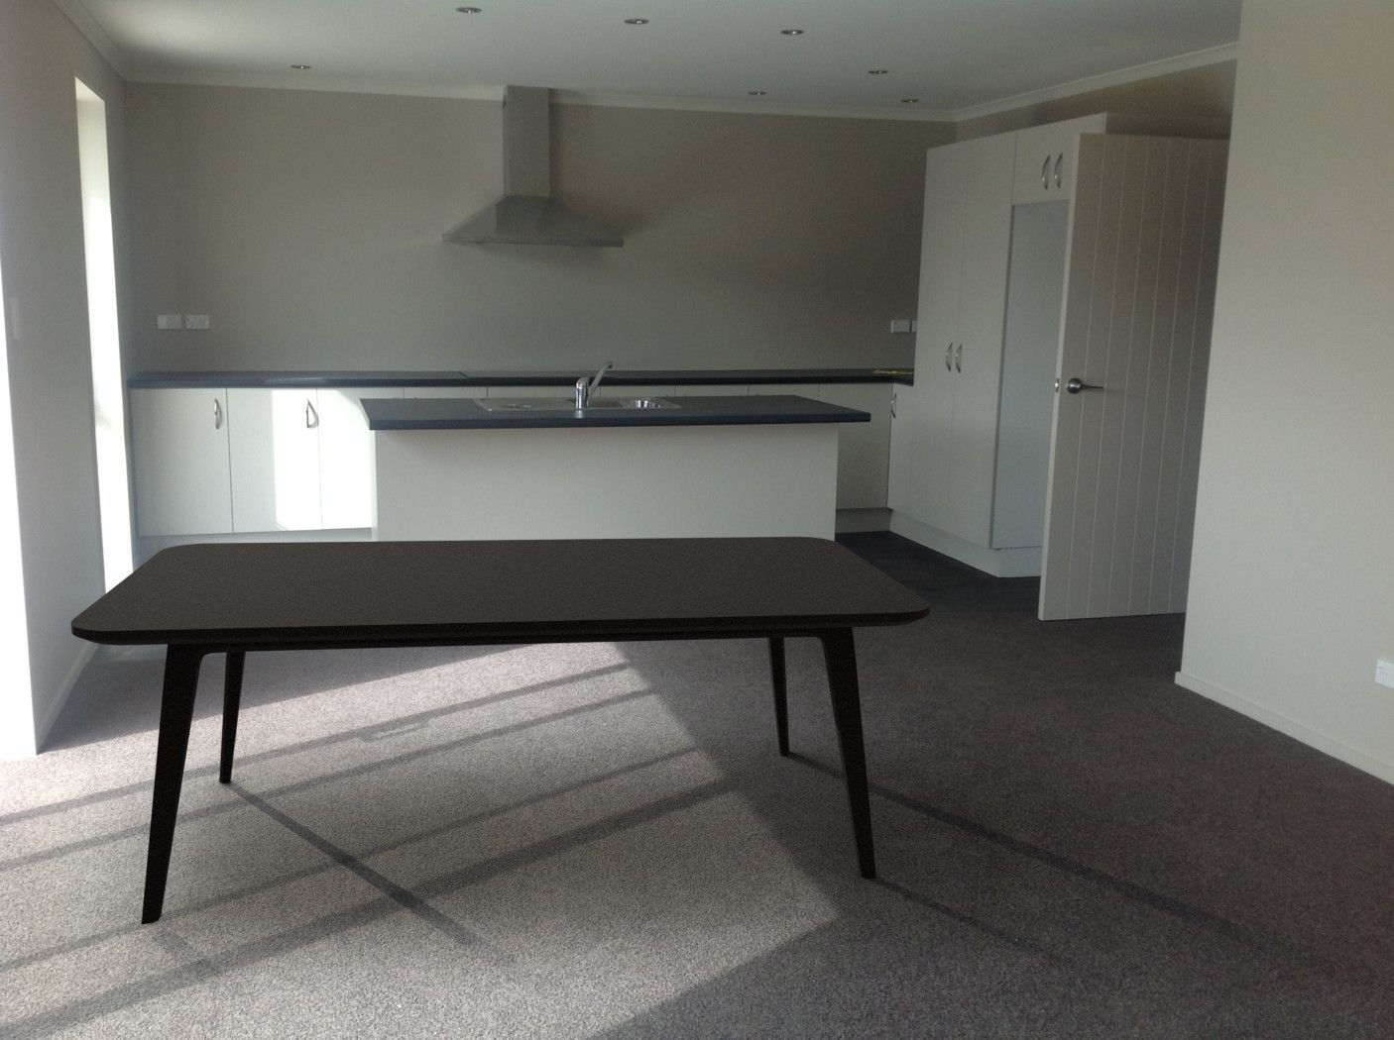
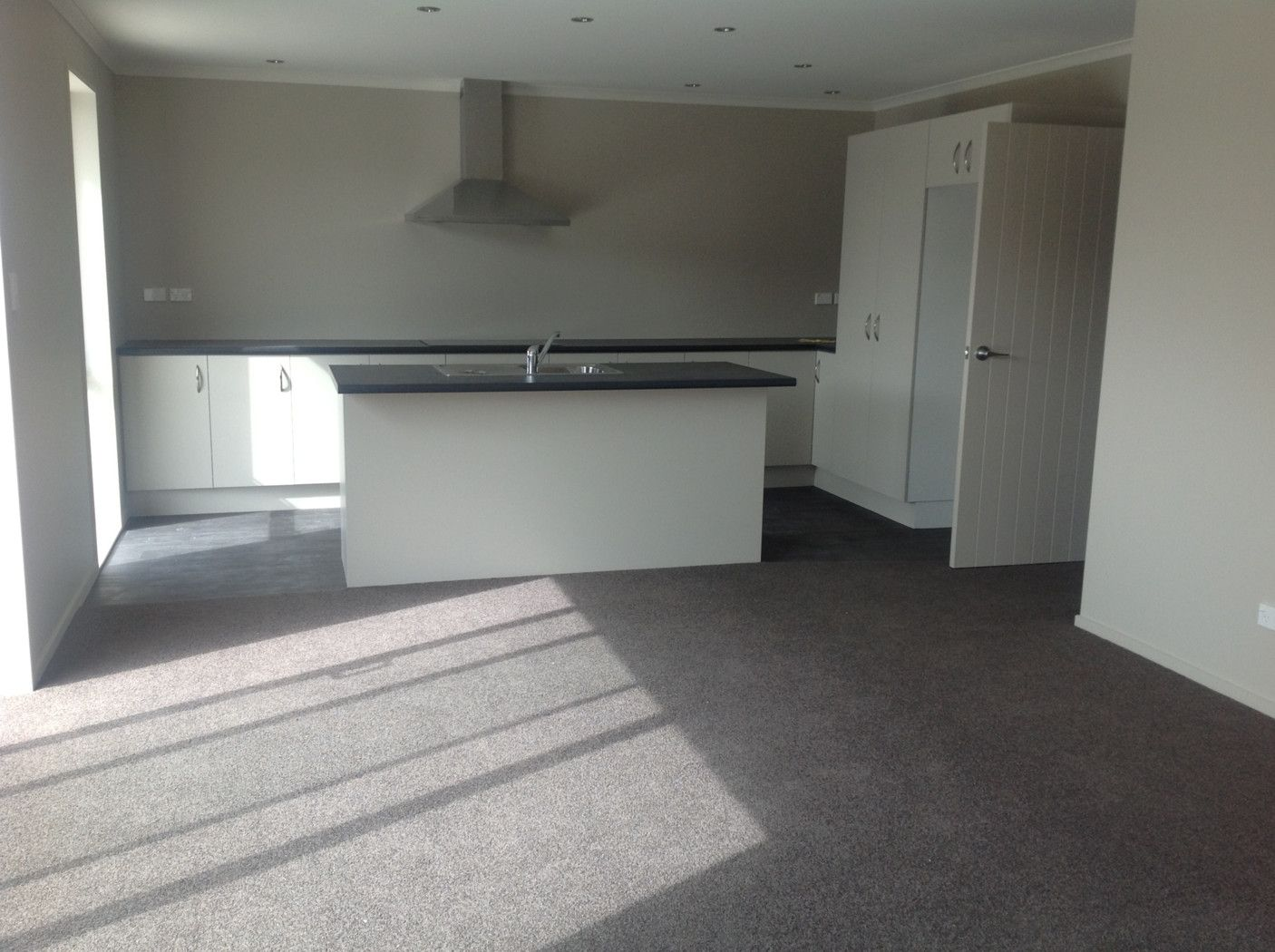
- dining table [70,536,932,925]
